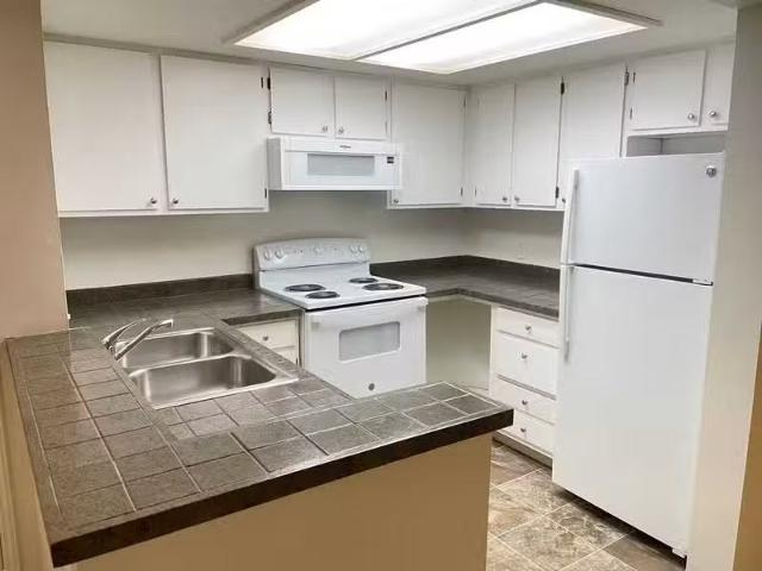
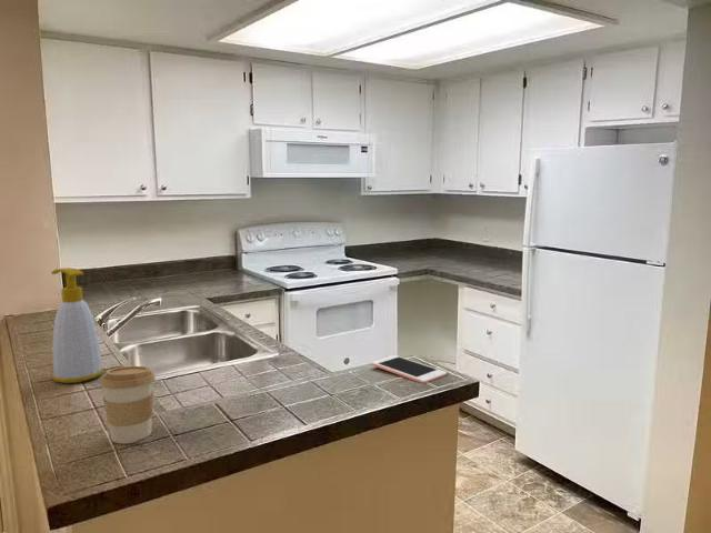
+ coffee cup [99,365,157,444]
+ cell phone [371,354,448,384]
+ soap bottle [50,266,104,384]
